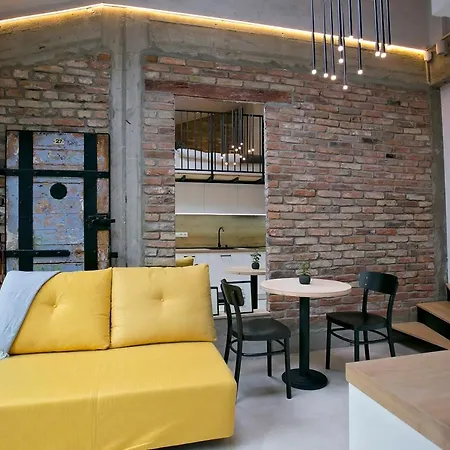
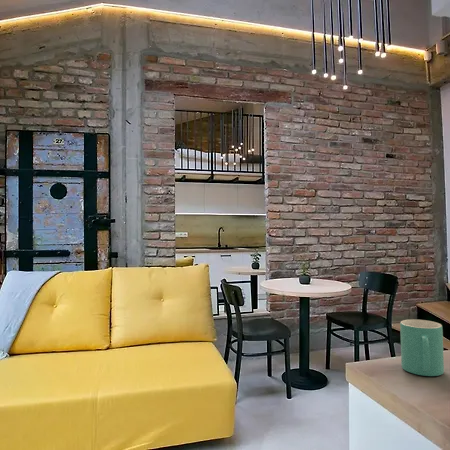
+ mug [399,319,445,377]
